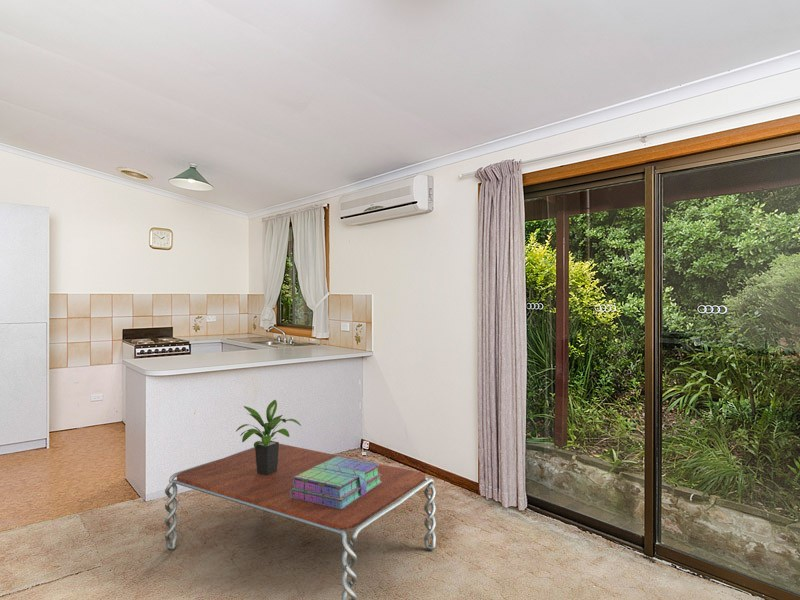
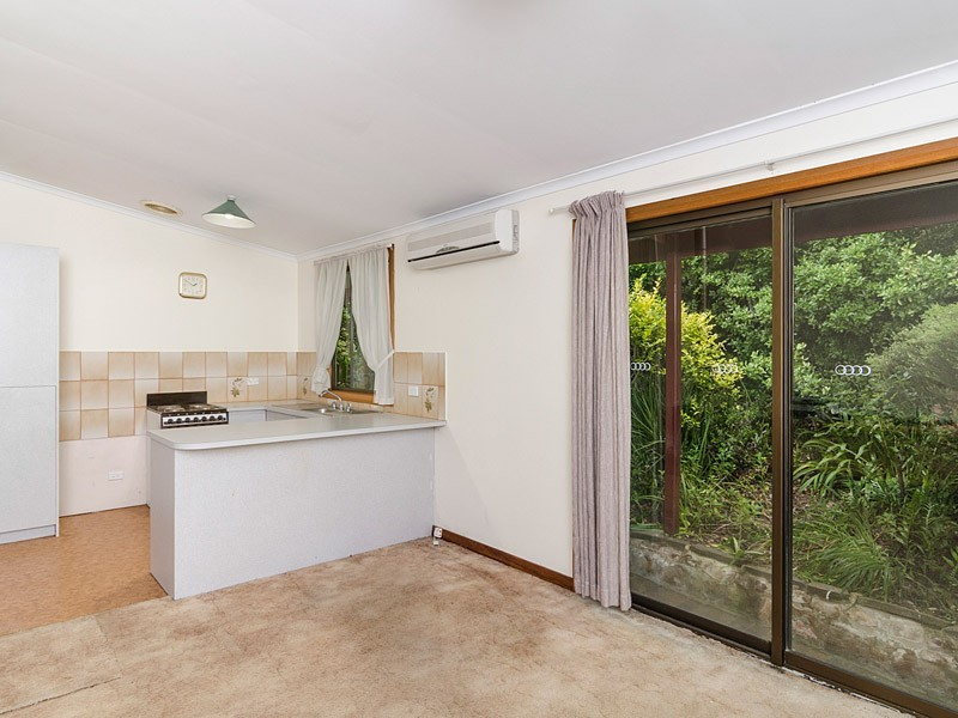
- coffee table [164,443,437,600]
- potted plant [235,399,302,476]
- stack of books [291,456,382,509]
